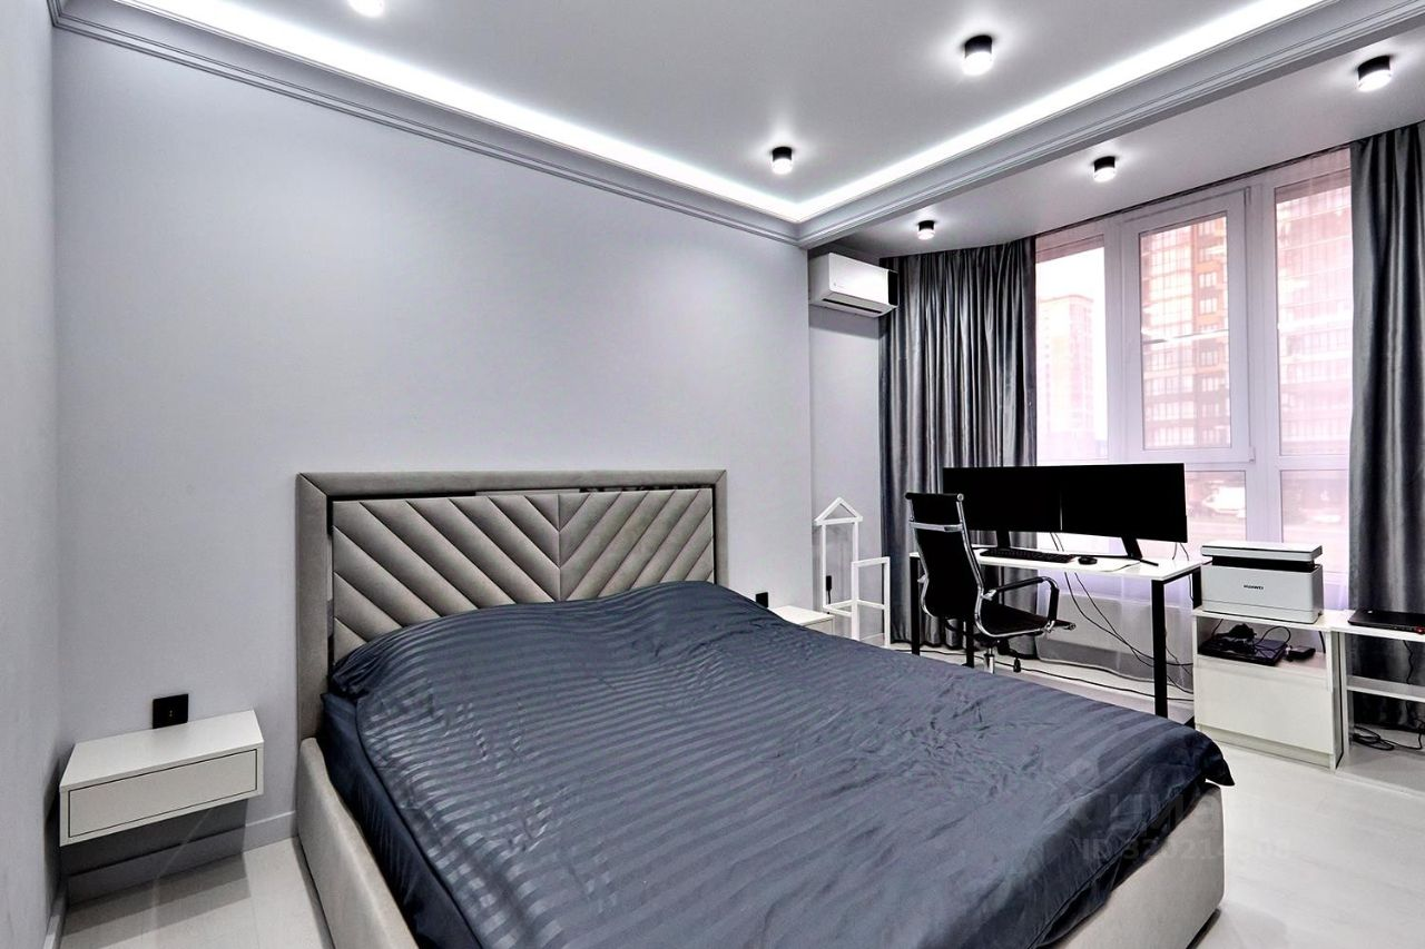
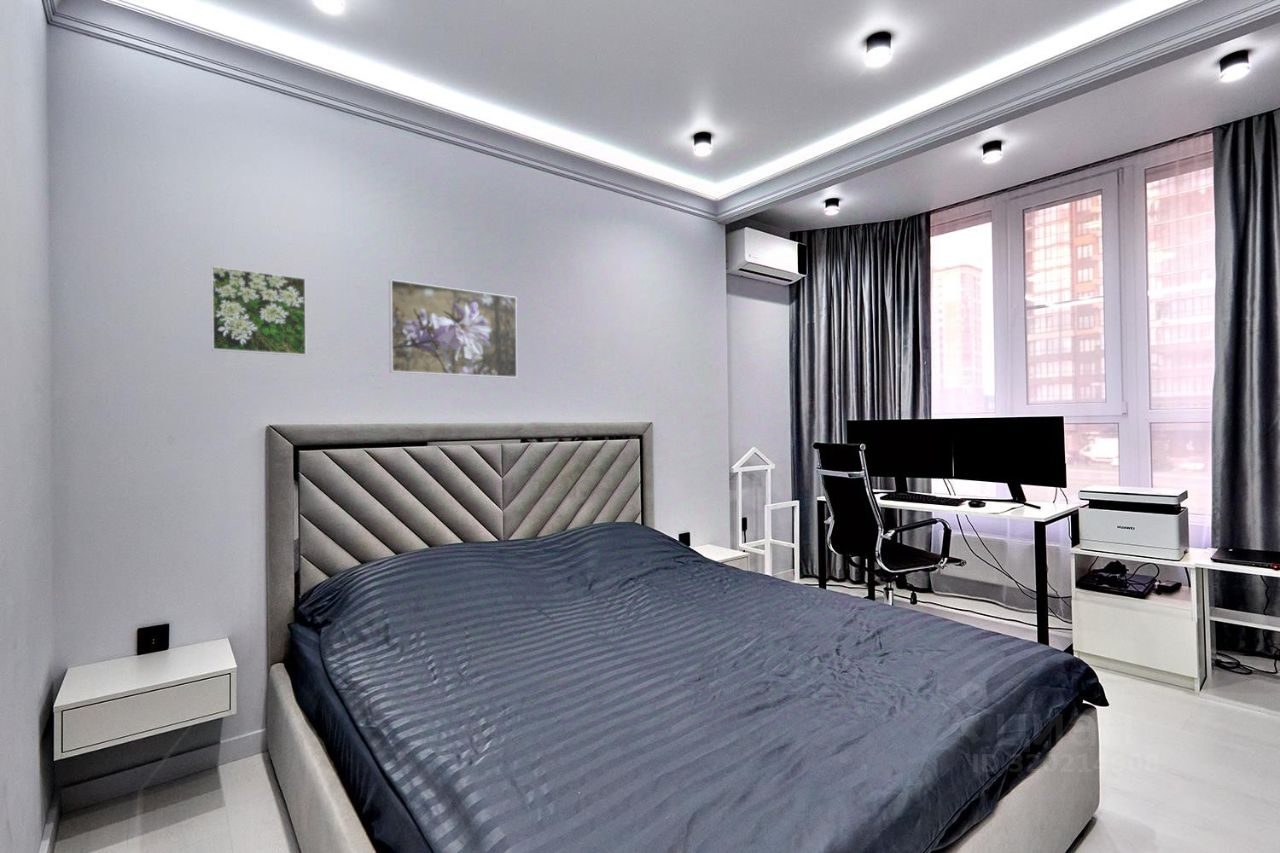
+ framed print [388,278,518,379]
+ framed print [210,265,307,357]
